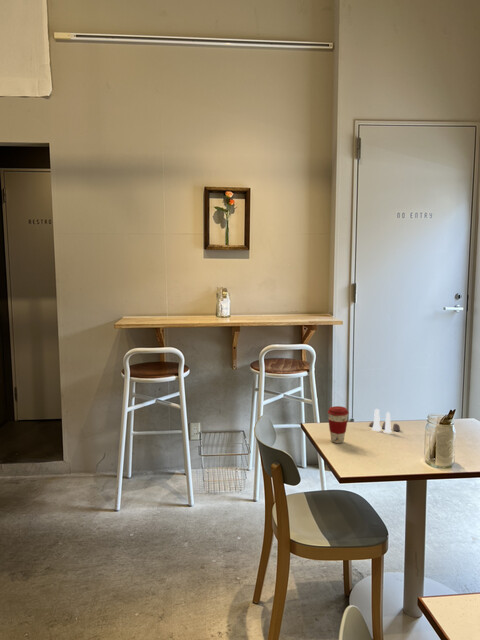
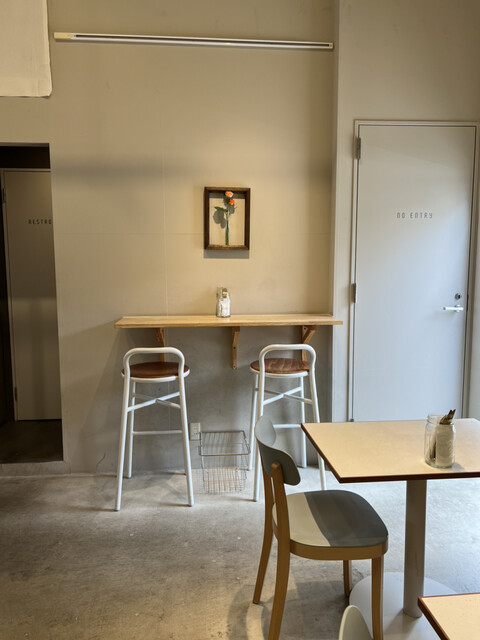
- salt and pepper shaker set [368,408,401,434]
- coffee cup [326,405,350,444]
